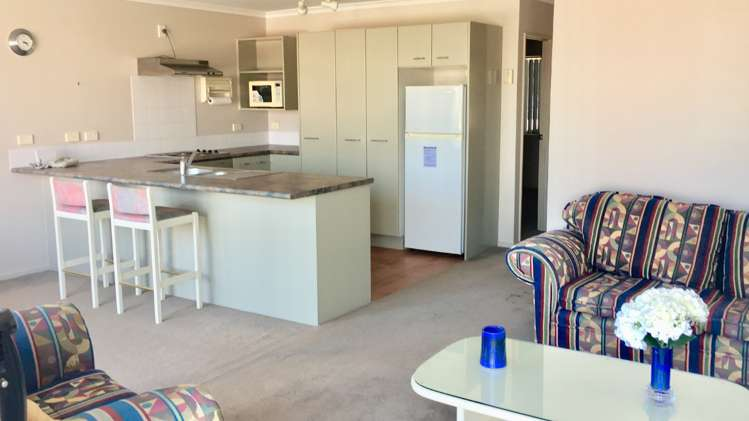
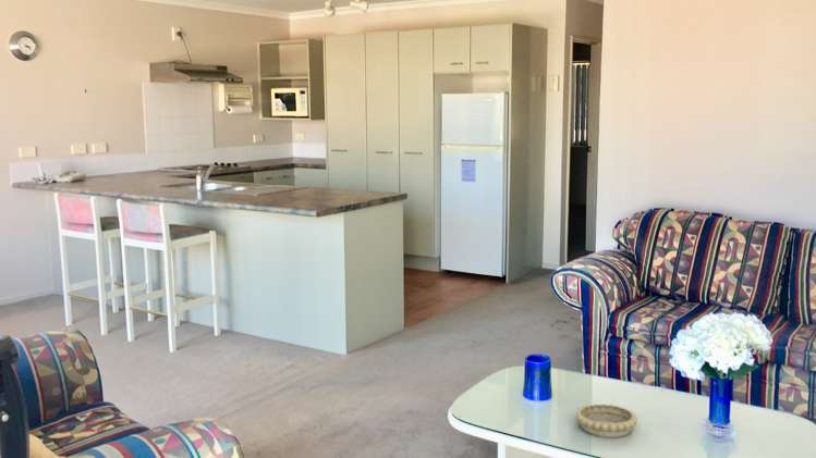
+ decorative bowl [575,404,638,438]
